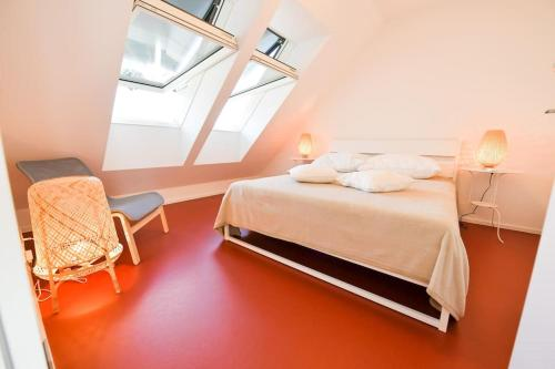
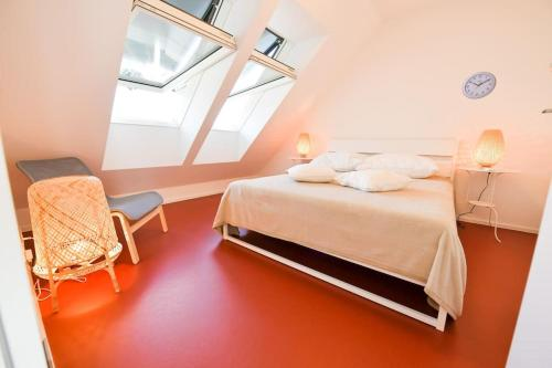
+ wall clock [461,71,497,101]
